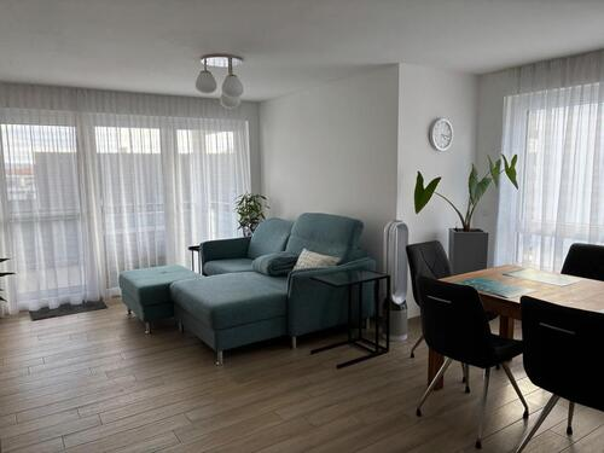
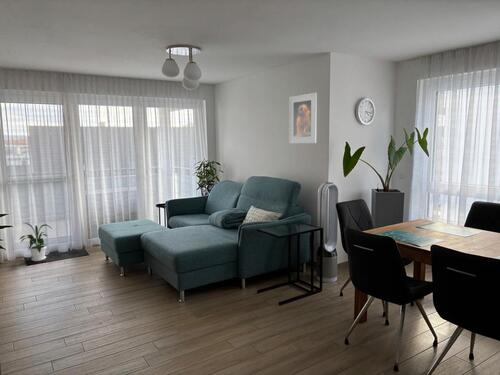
+ house plant [18,222,53,262]
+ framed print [288,92,318,144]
